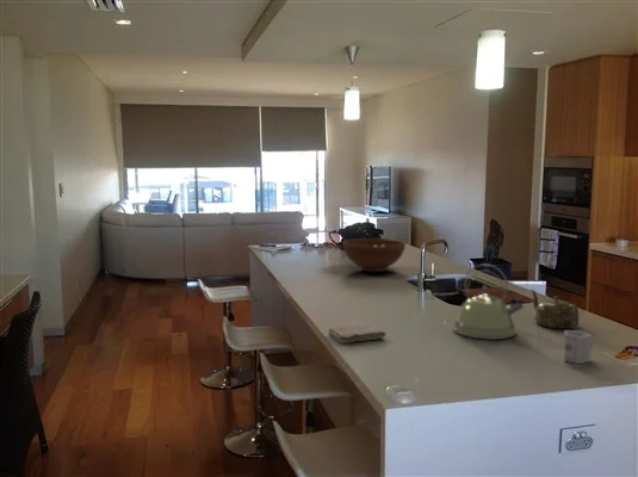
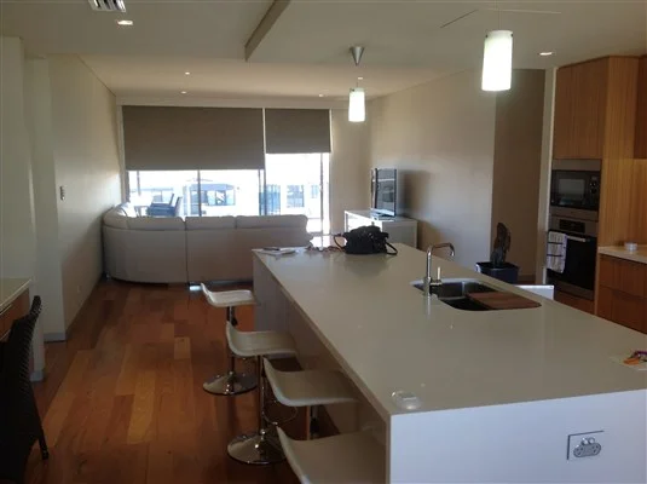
- washcloth [327,323,388,345]
- teapot [529,289,580,330]
- cup [563,329,594,365]
- fruit bowl [342,237,407,273]
- kettle [452,262,527,341]
